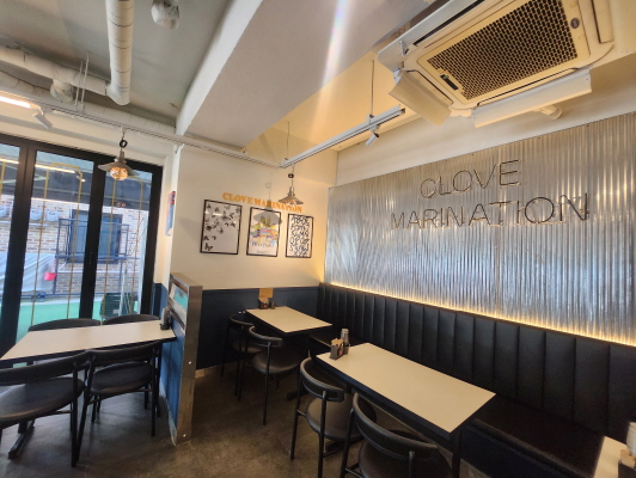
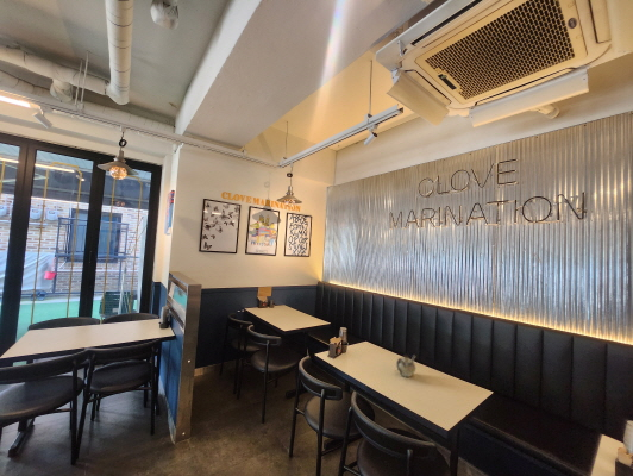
+ teapot [395,353,418,378]
